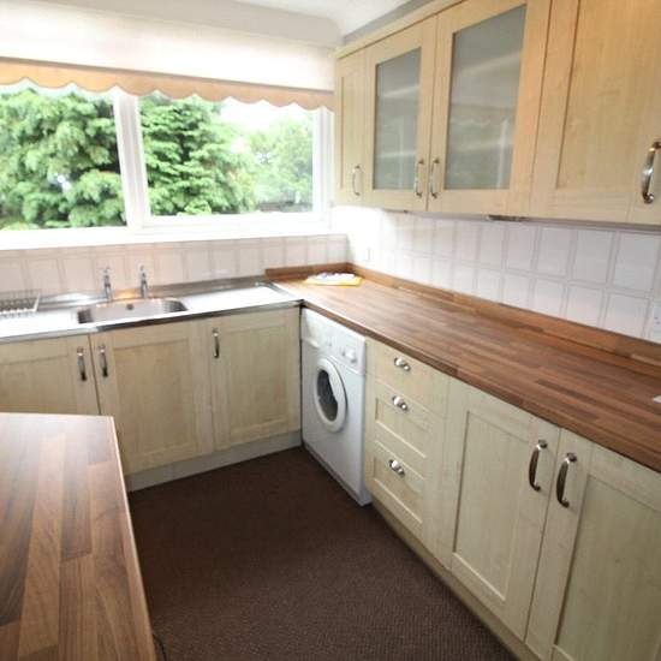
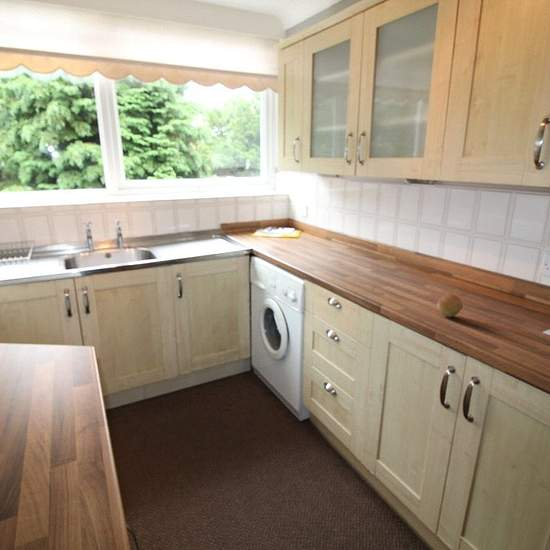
+ fruit [436,293,464,318]
